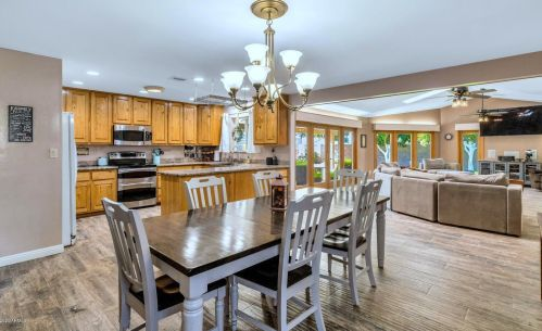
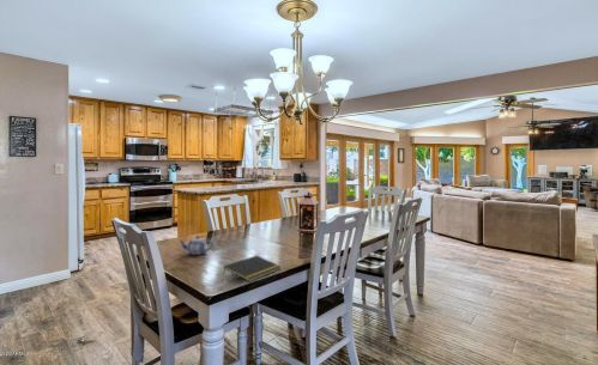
+ notepad [222,255,282,282]
+ teapot [179,235,215,256]
